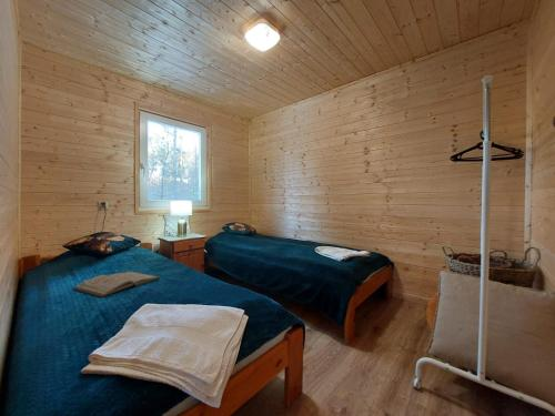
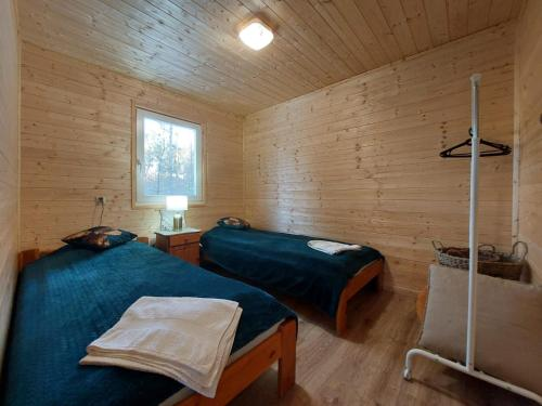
- book [72,271,160,298]
